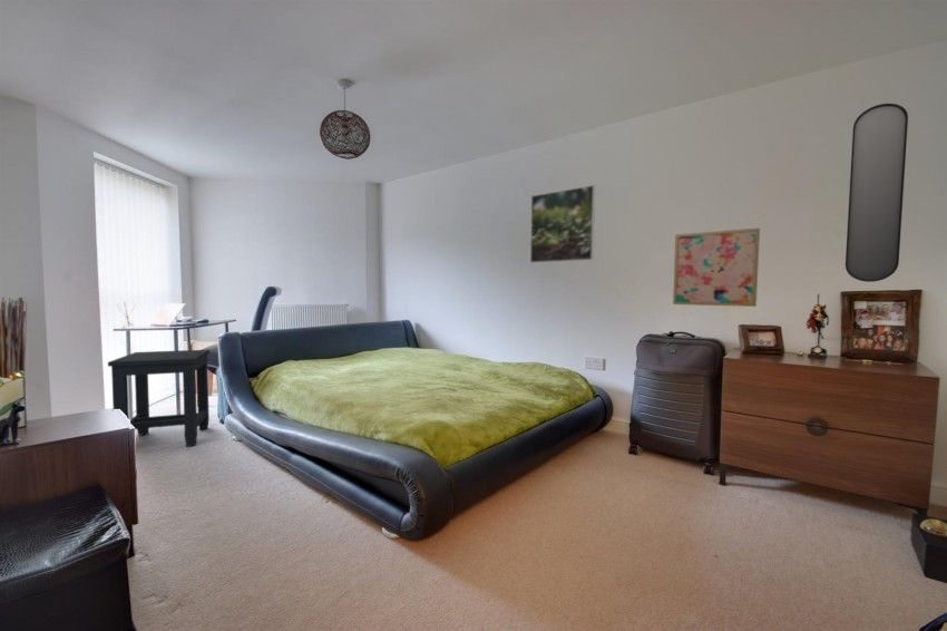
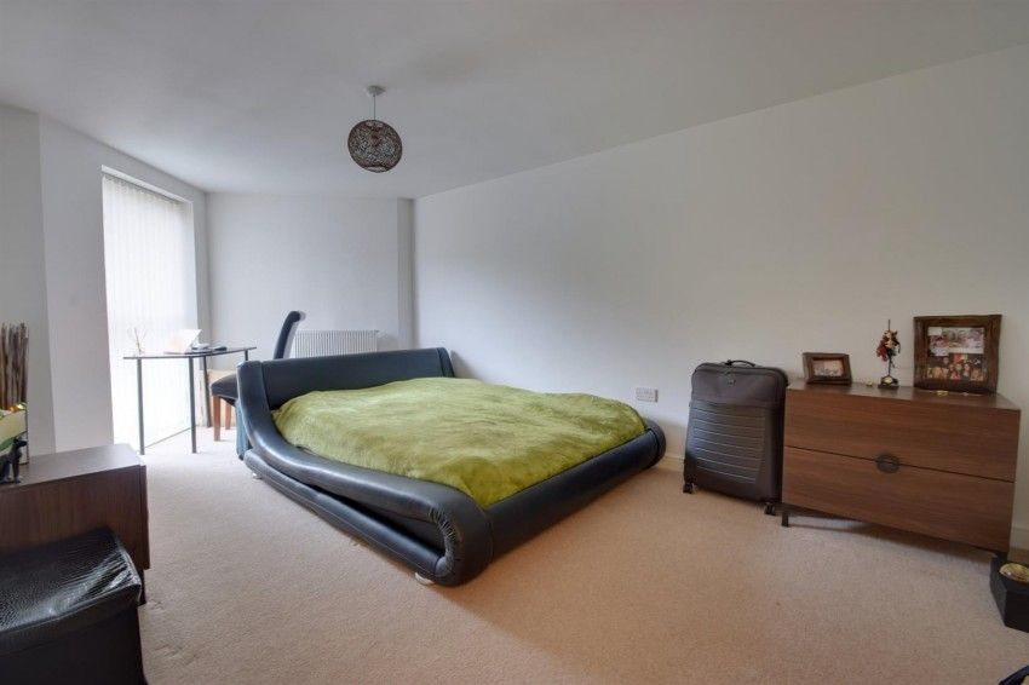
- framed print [529,184,596,264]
- home mirror [845,103,909,283]
- side table [107,349,211,448]
- wall art [672,227,761,308]
